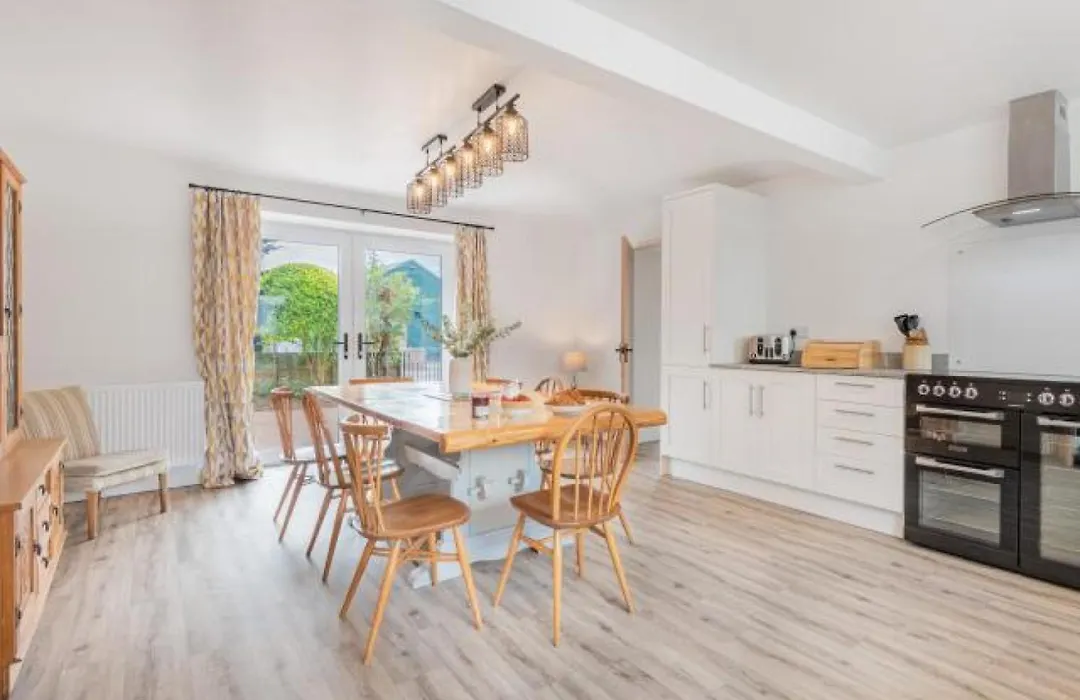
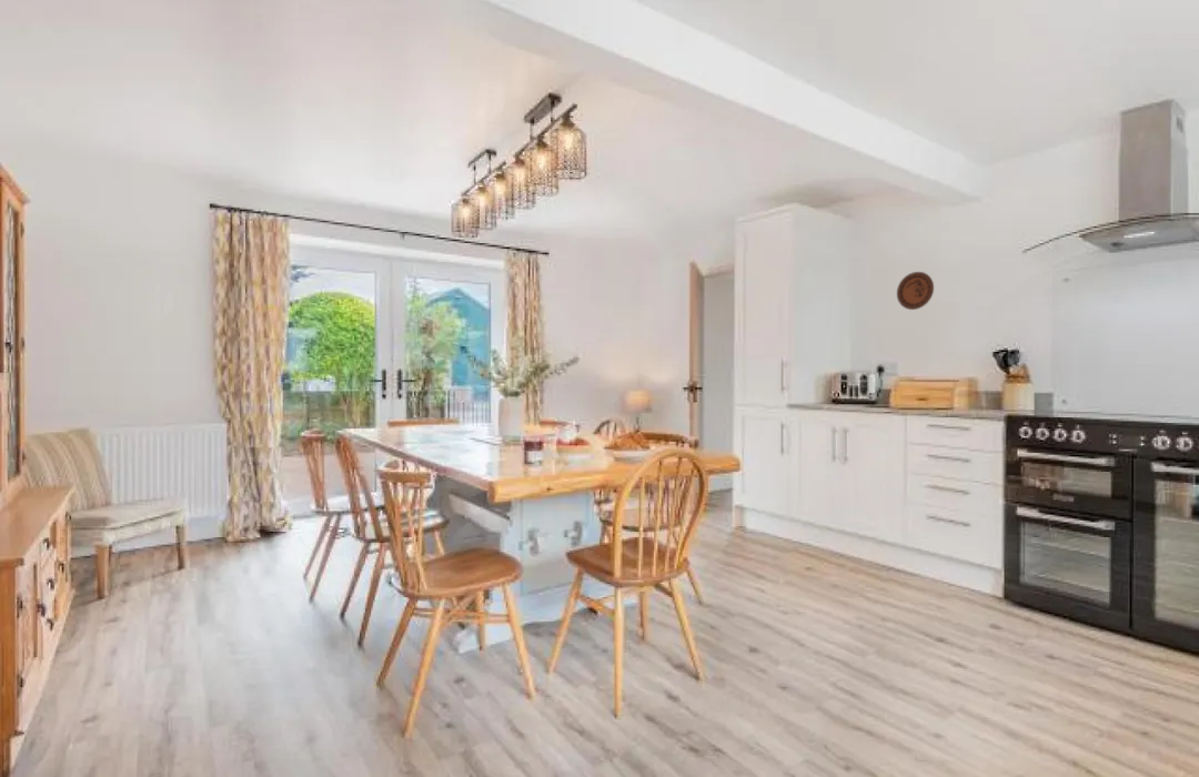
+ decorative plate [896,271,935,311]
